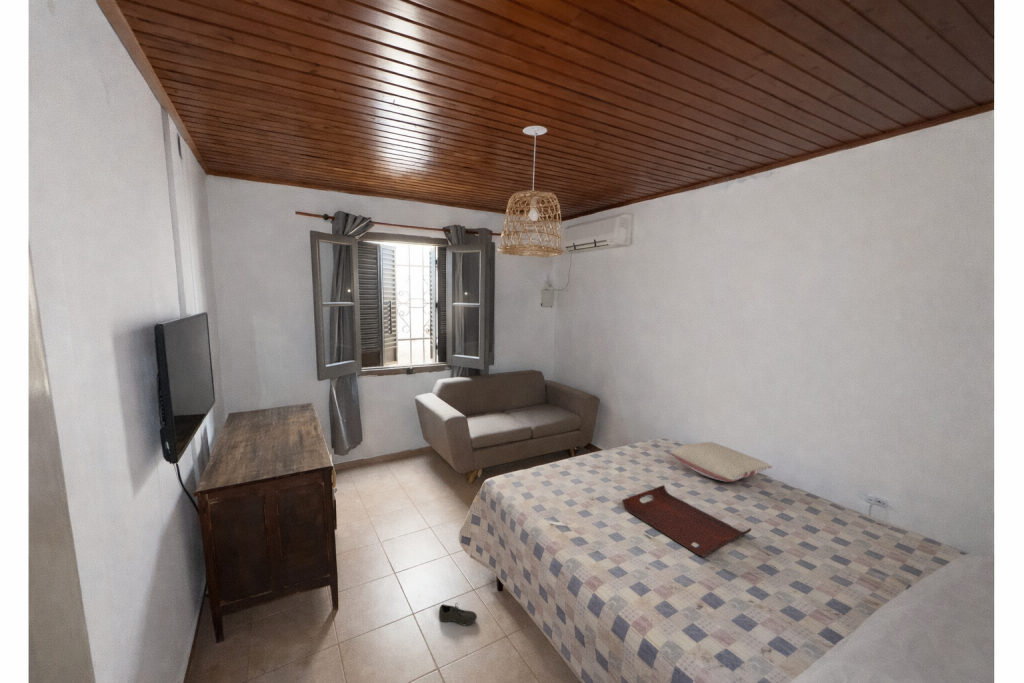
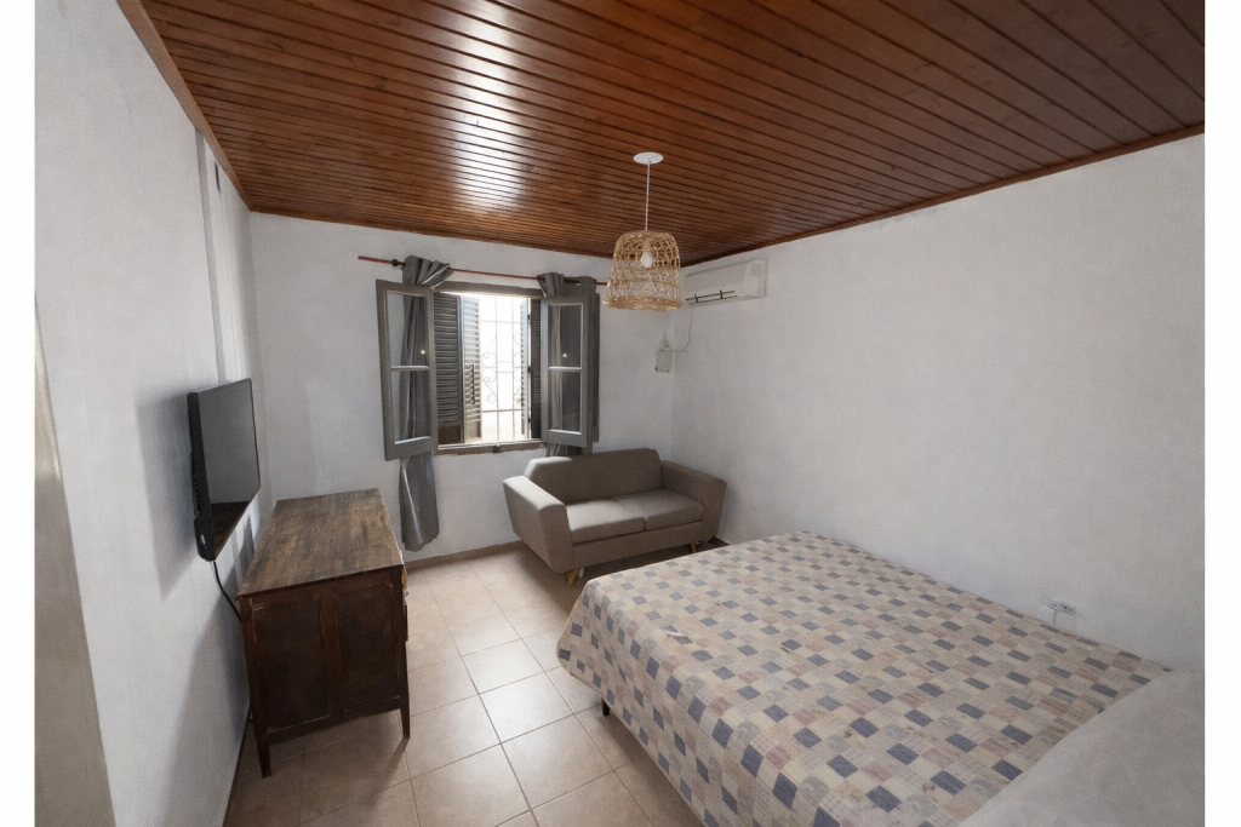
- serving tray [621,484,753,558]
- shoe [438,603,478,626]
- pillow [668,441,774,483]
